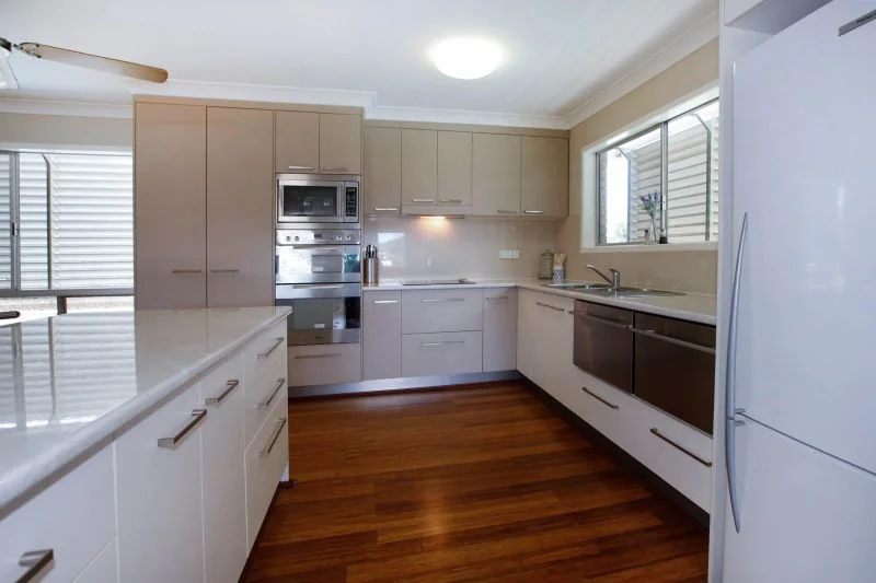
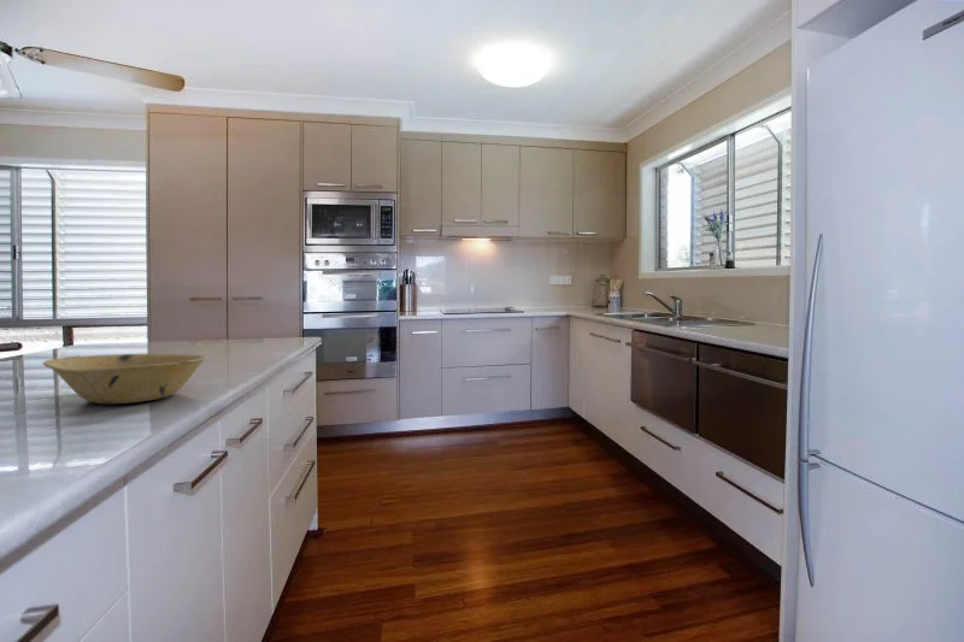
+ bowl [42,353,208,405]
